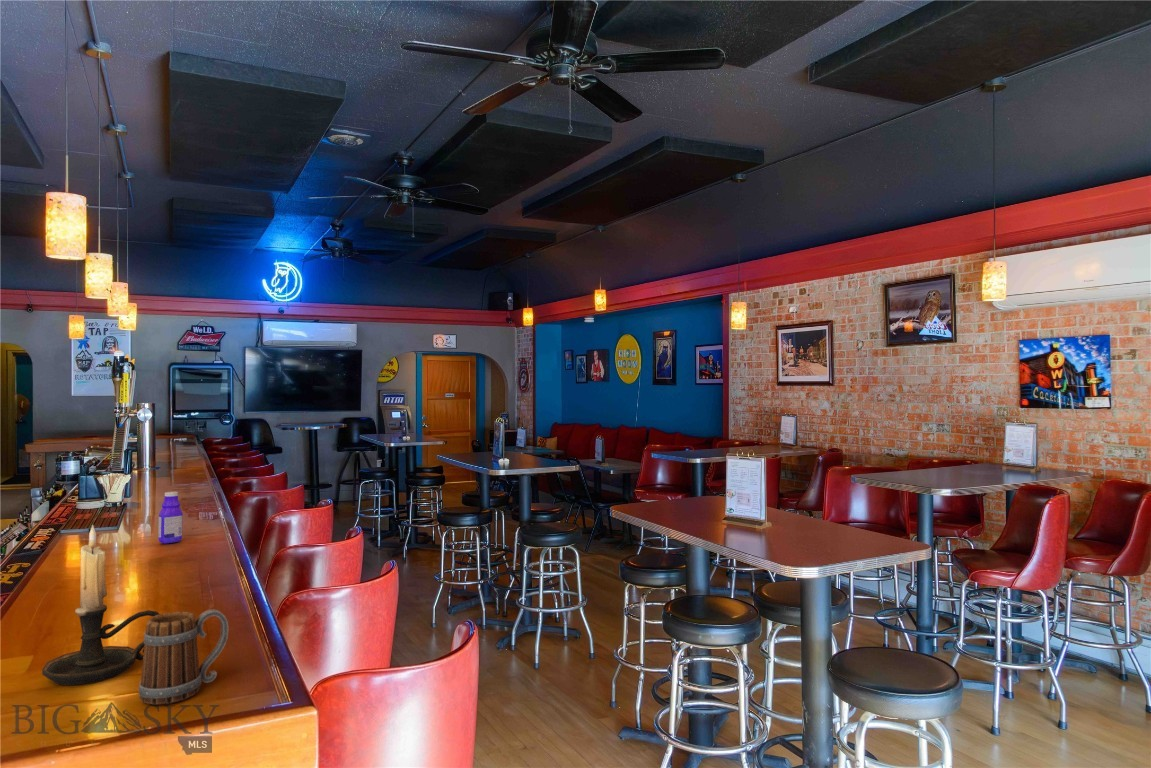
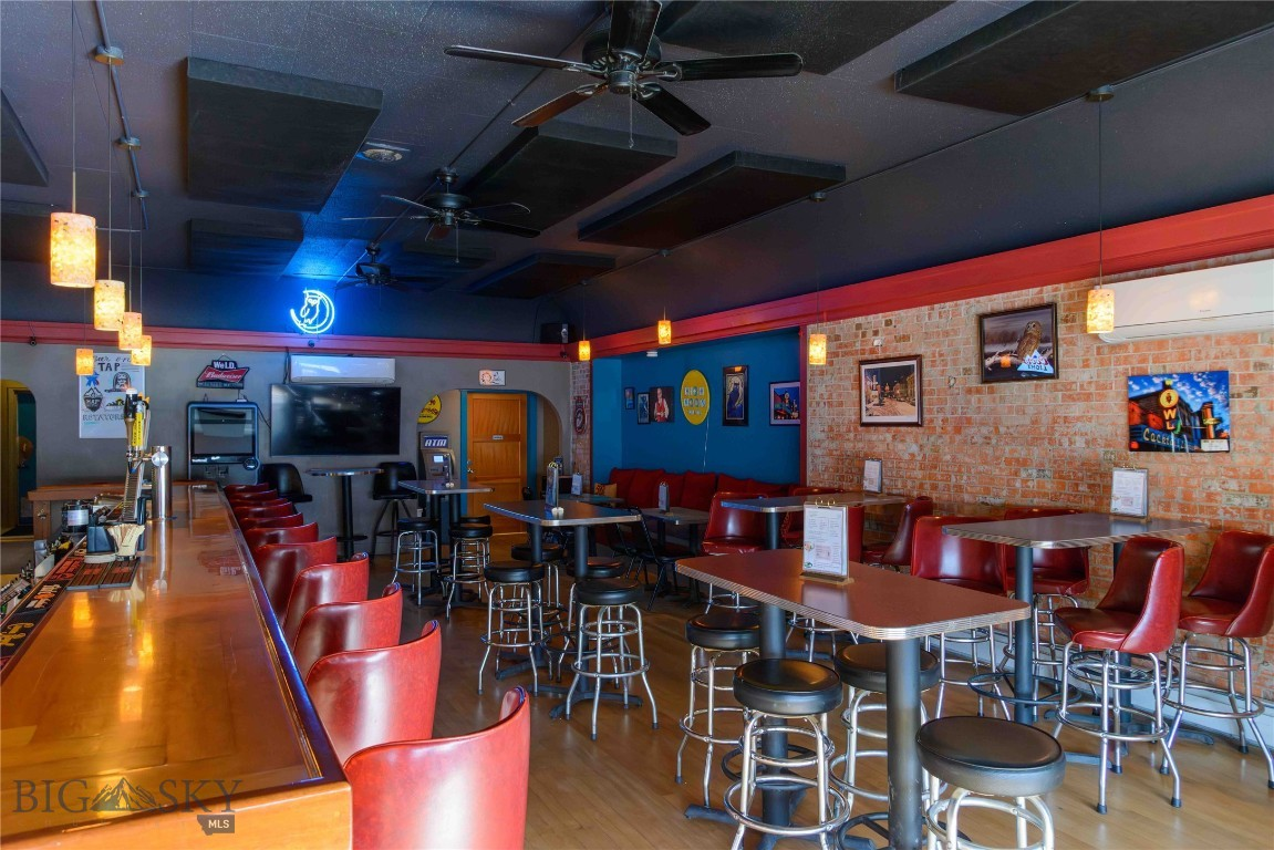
- candle holder [41,524,161,686]
- beer mug [138,608,229,706]
- bottle [157,491,184,544]
